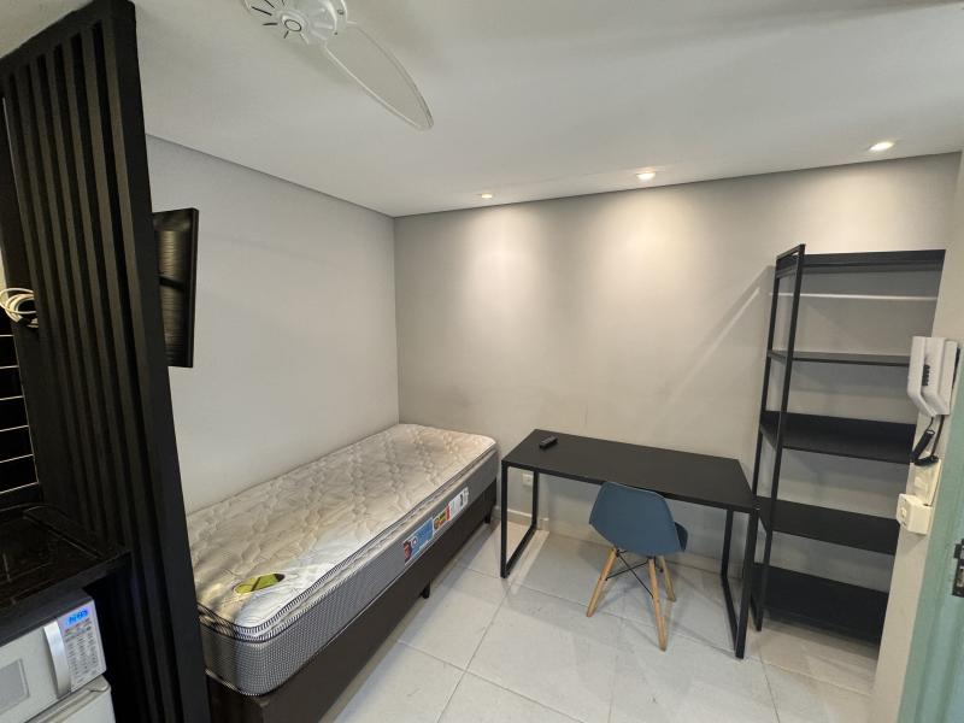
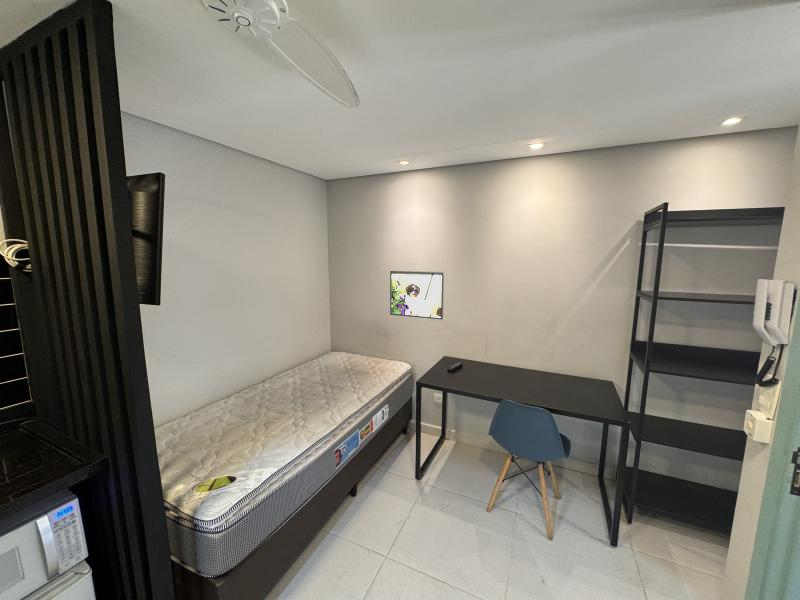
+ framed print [389,270,445,320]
